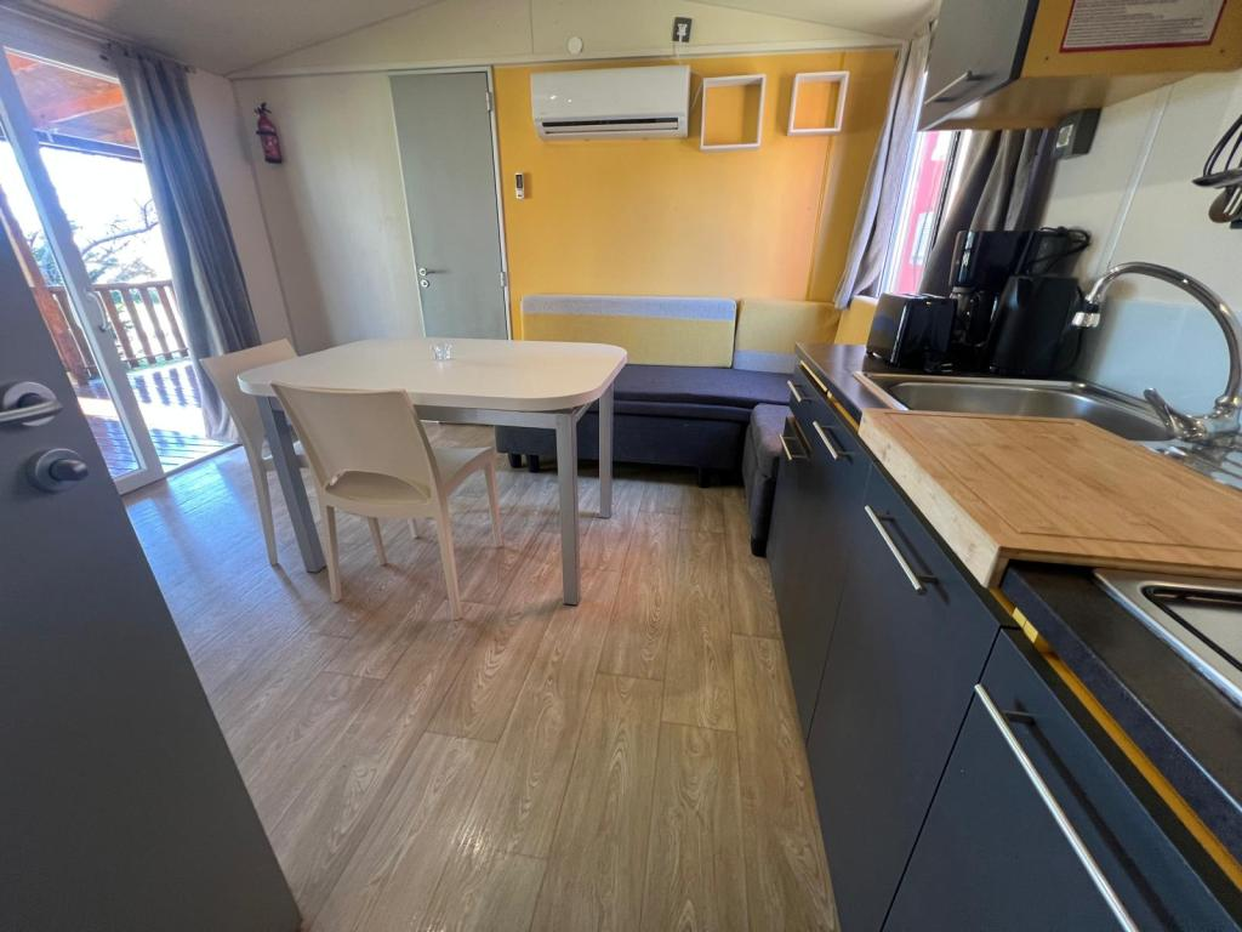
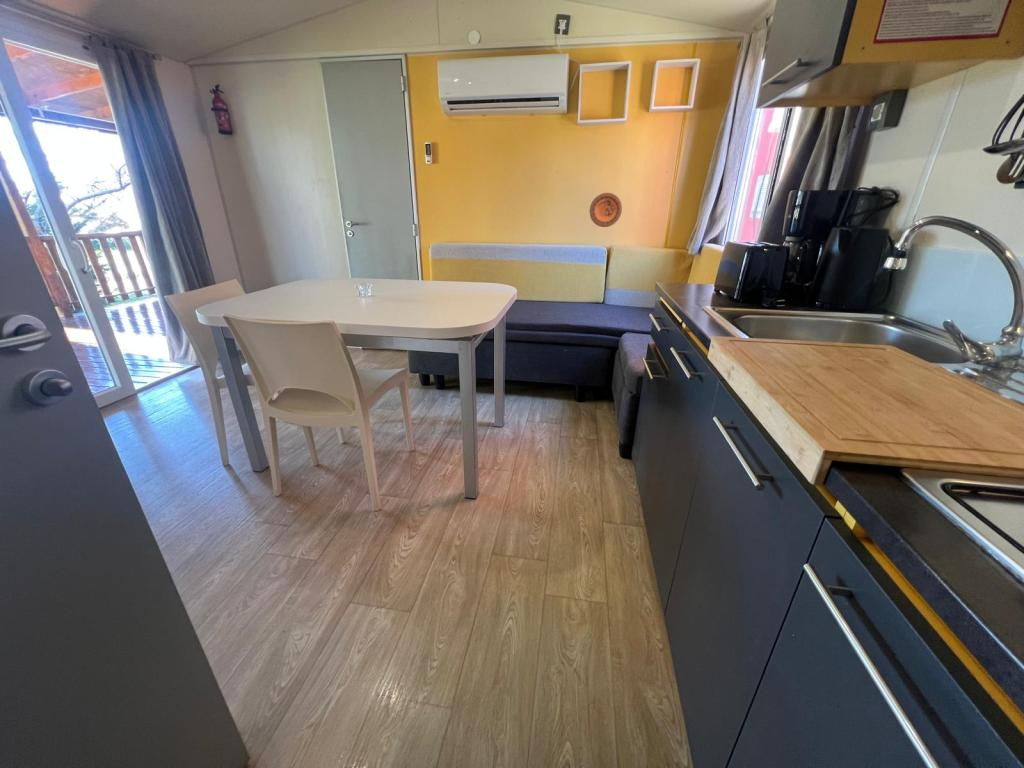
+ decorative plate [589,192,623,228]
